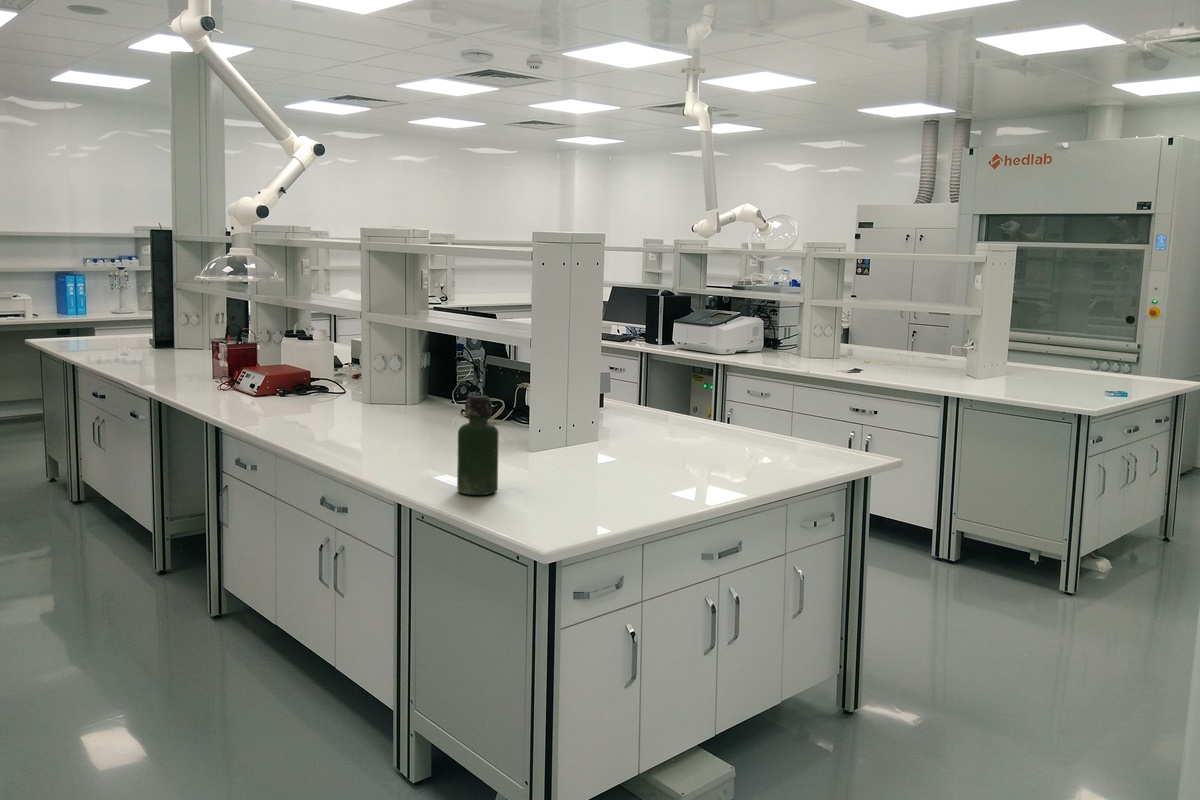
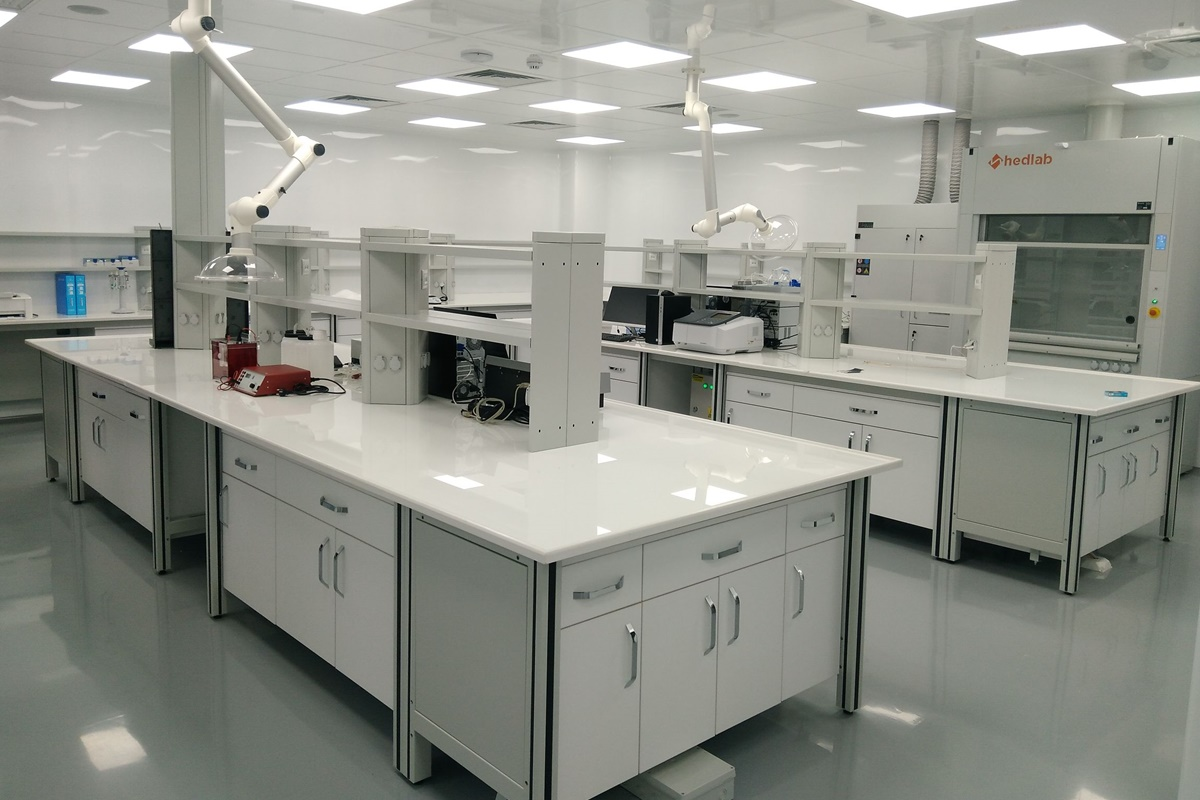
- bottle [456,394,500,496]
